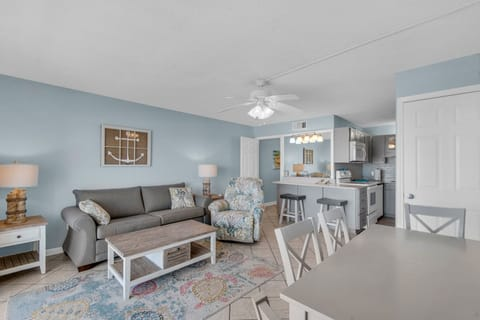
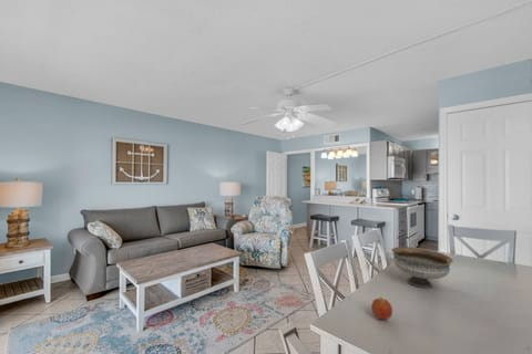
+ bowl [390,246,453,289]
+ fruit [370,295,393,321]
